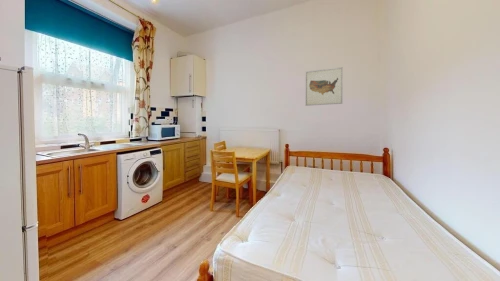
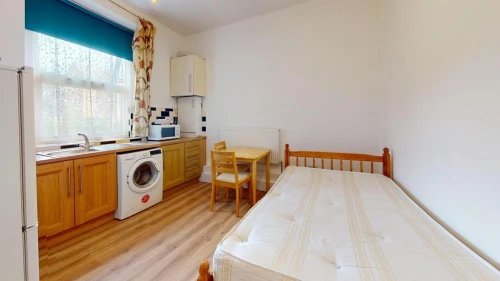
- wall art [304,66,344,107]
